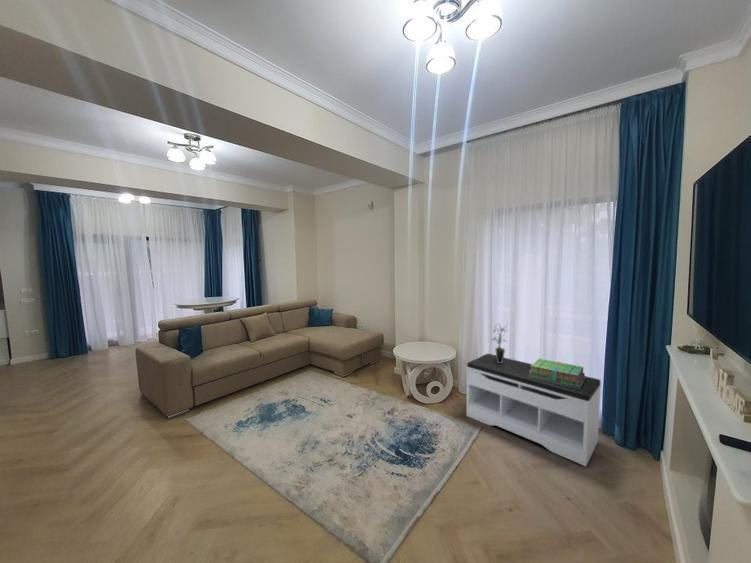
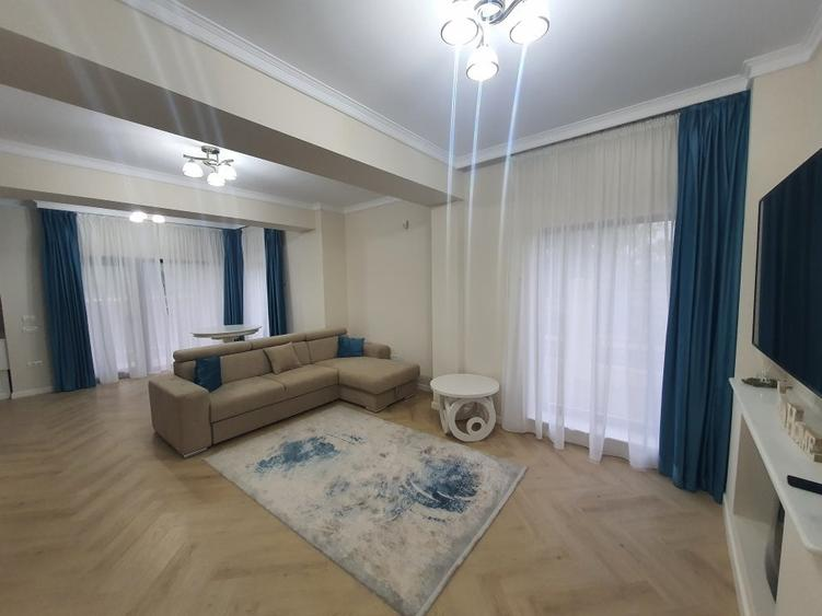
- bench [465,353,602,467]
- potted plant [490,323,508,363]
- stack of books [529,358,586,388]
